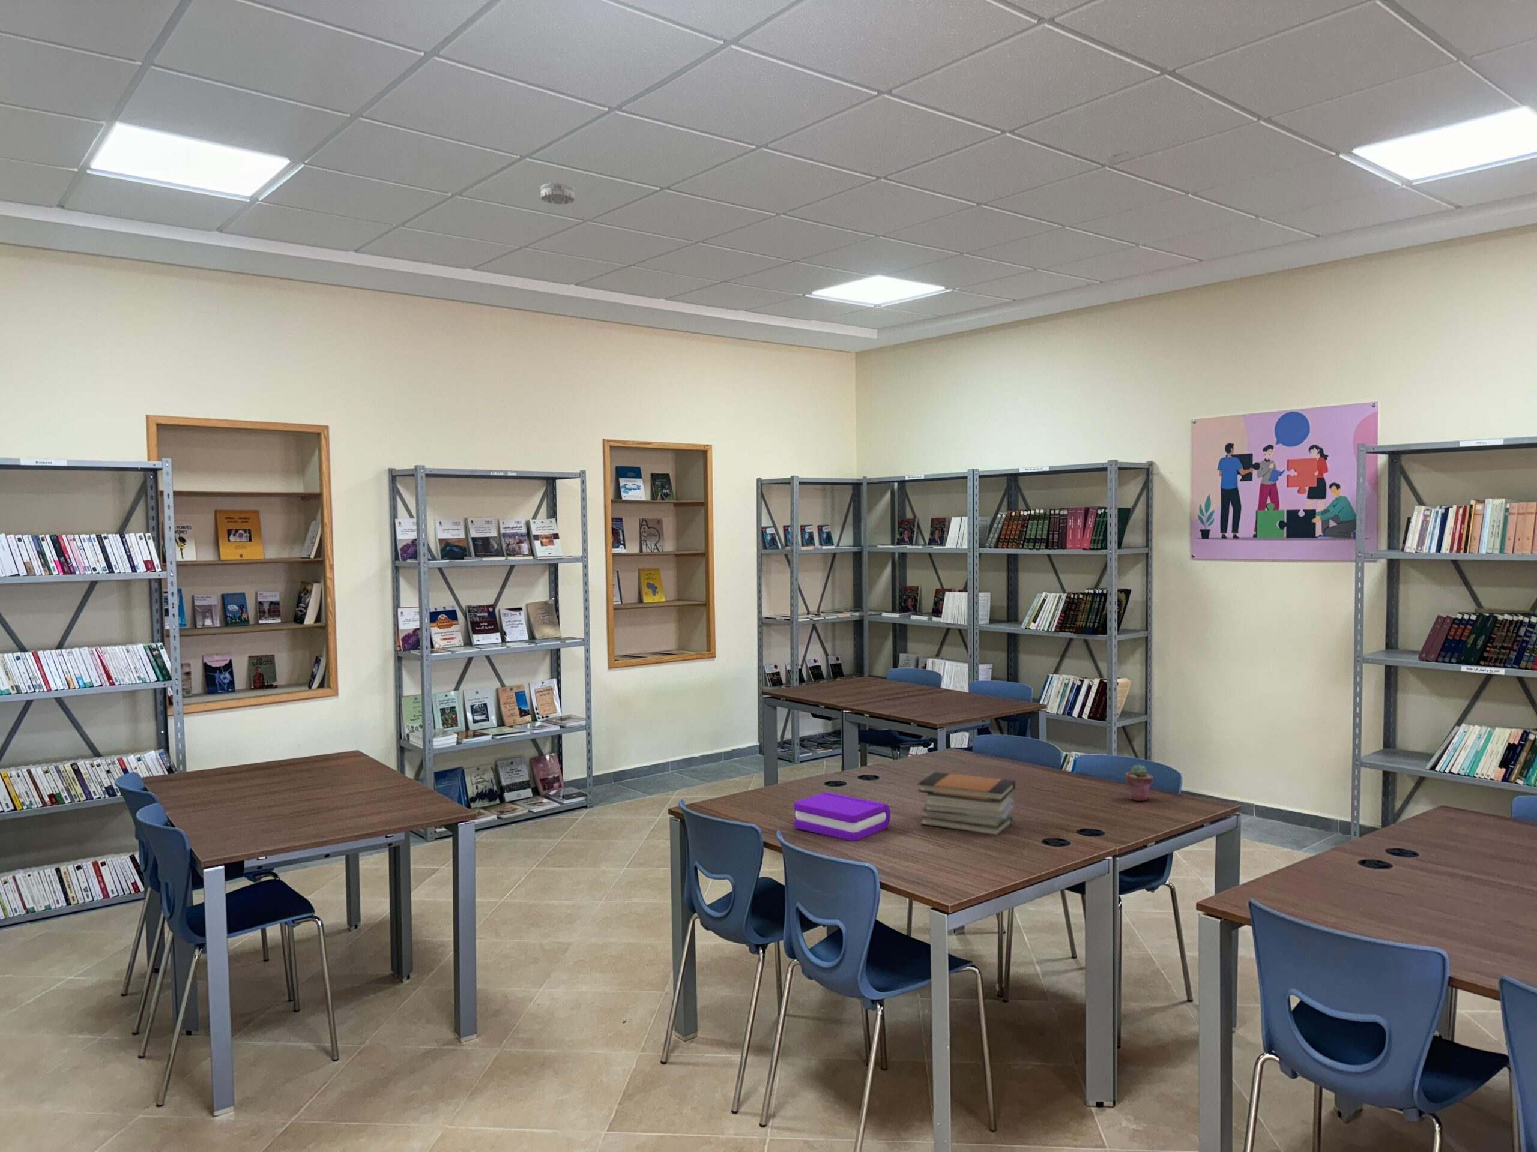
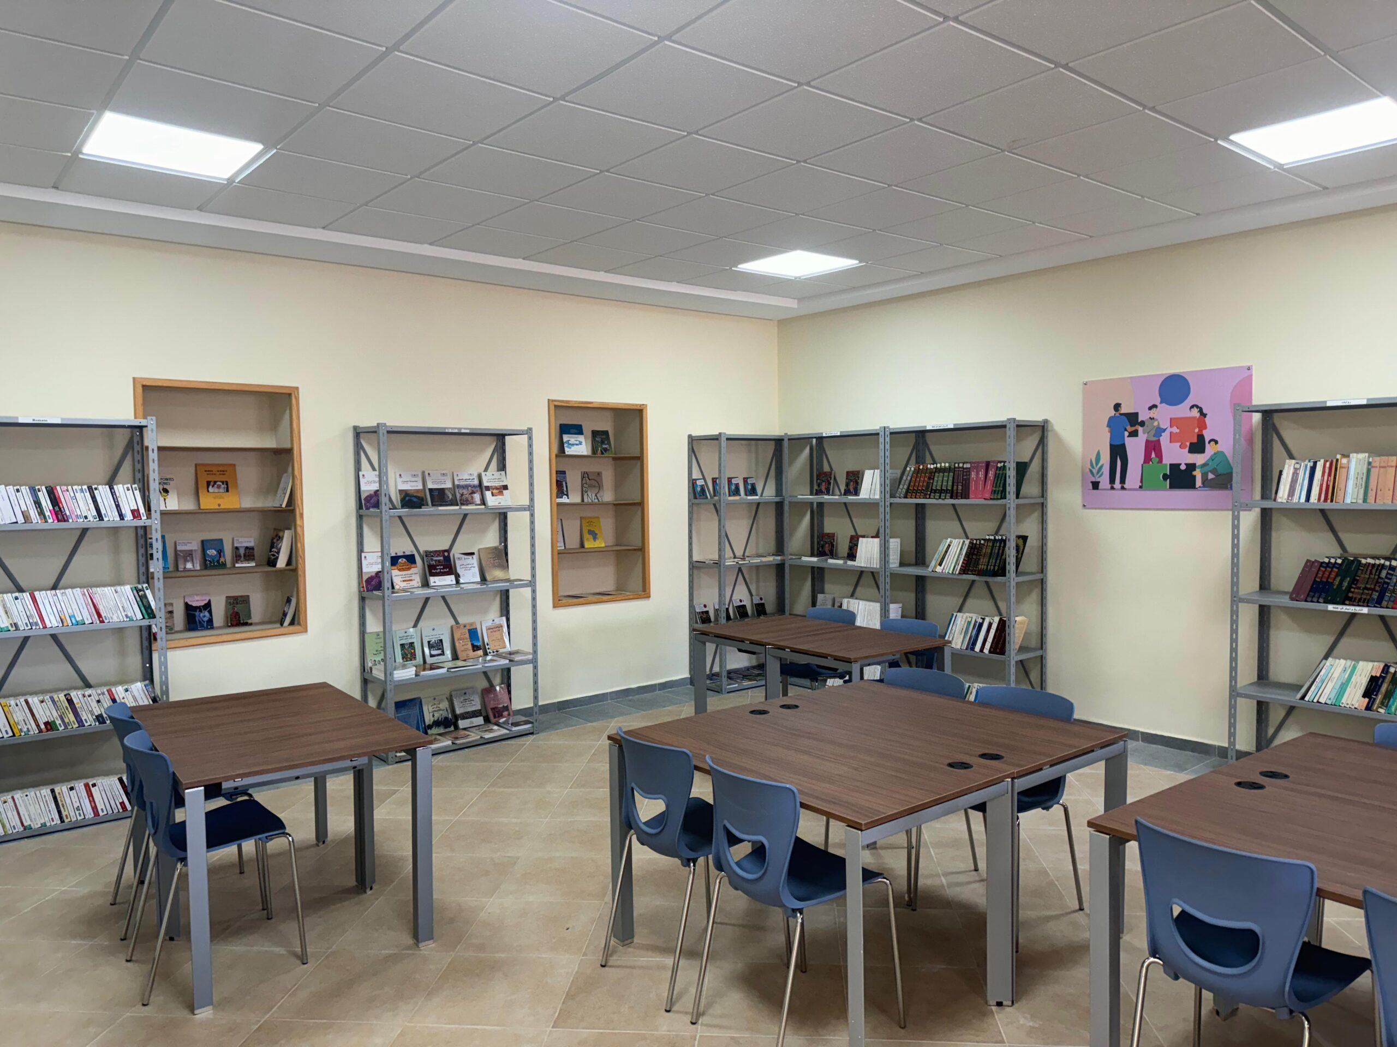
- smoke detector [540,182,575,206]
- book [793,791,891,841]
- potted succulent [1124,764,1153,801]
- book stack [917,771,1015,836]
